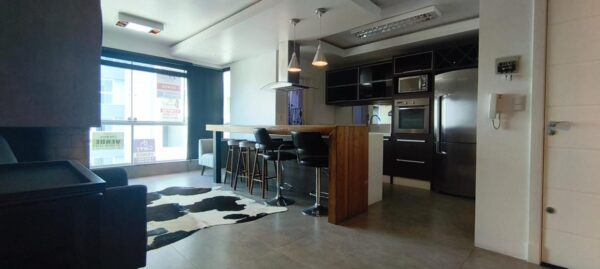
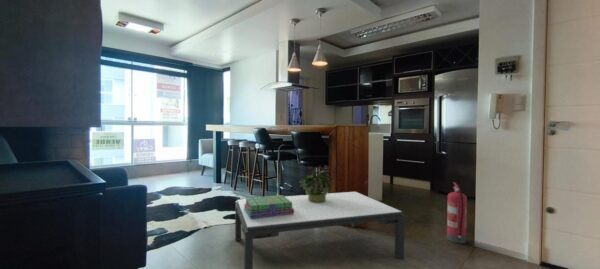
+ coffee table [234,191,406,269]
+ stack of books [244,194,294,219]
+ fire extinguisher [446,181,468,244]
+ potted plant [298,165,336,202]
